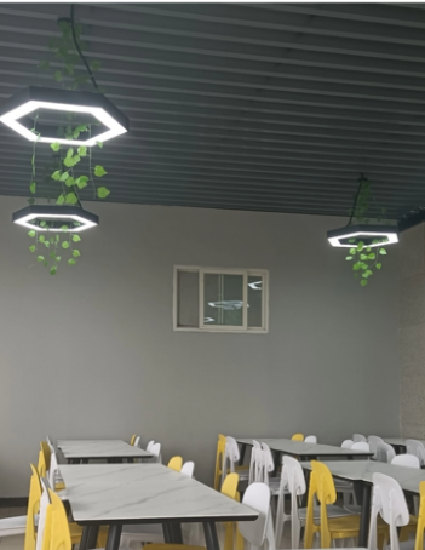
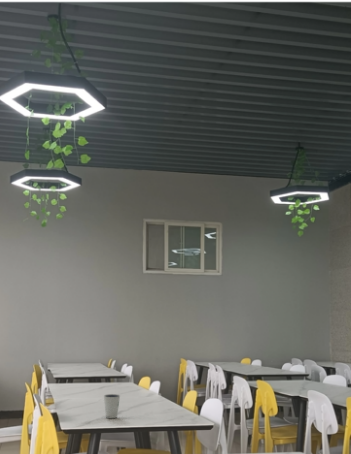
+ dixie cup [103,393,121,419]
